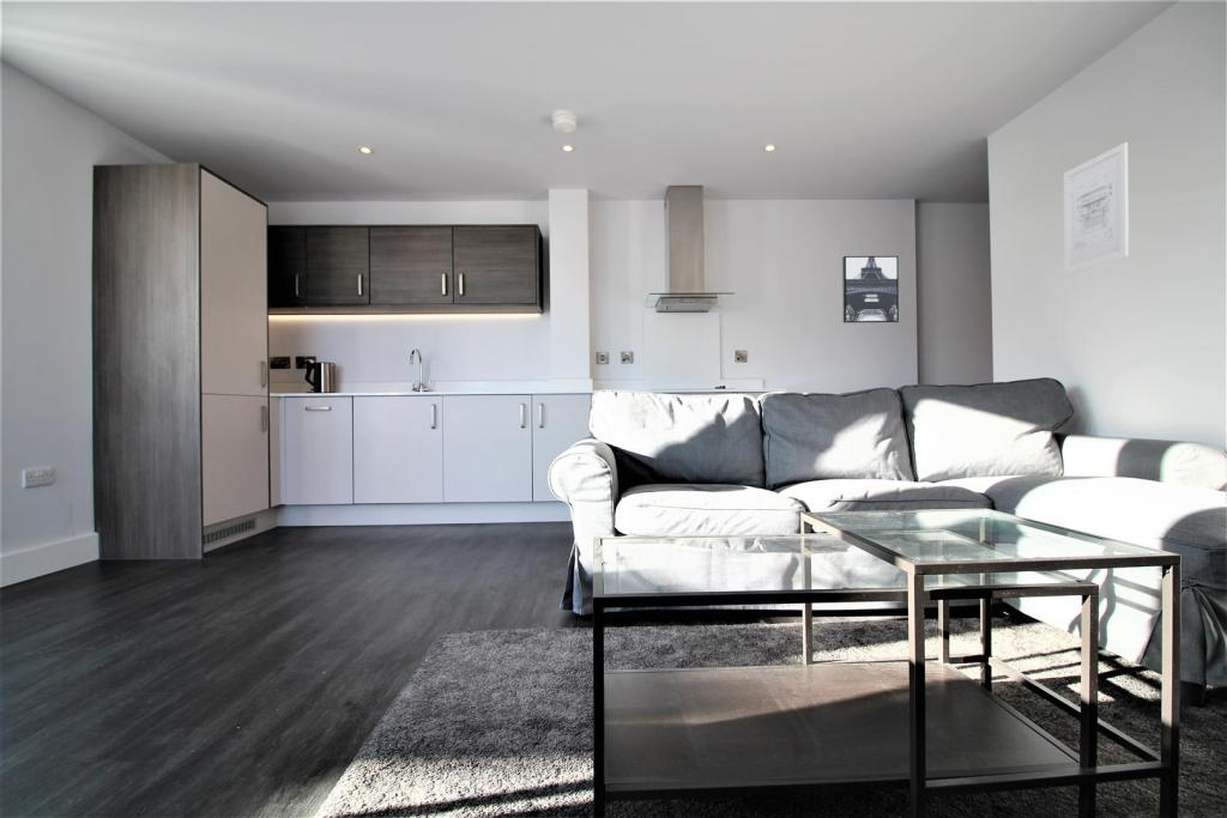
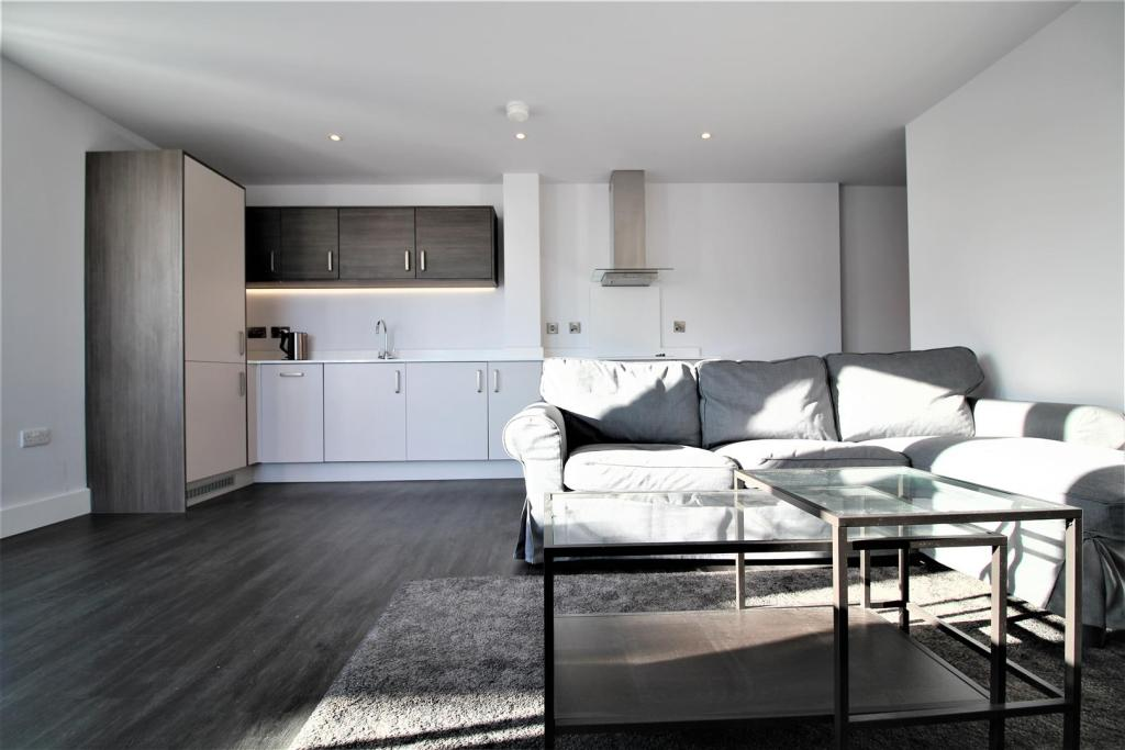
- wall art [841,255,900,325]
- wall art [1063,141,1130,274]
